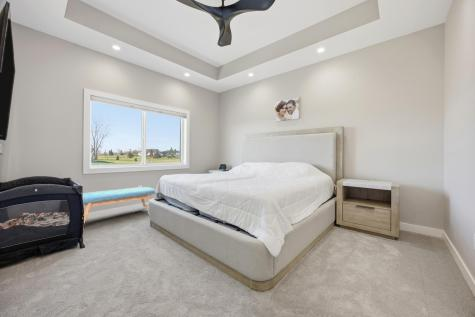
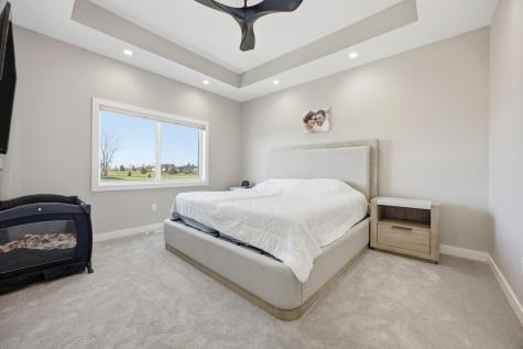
- bench [82,186,156,224]
